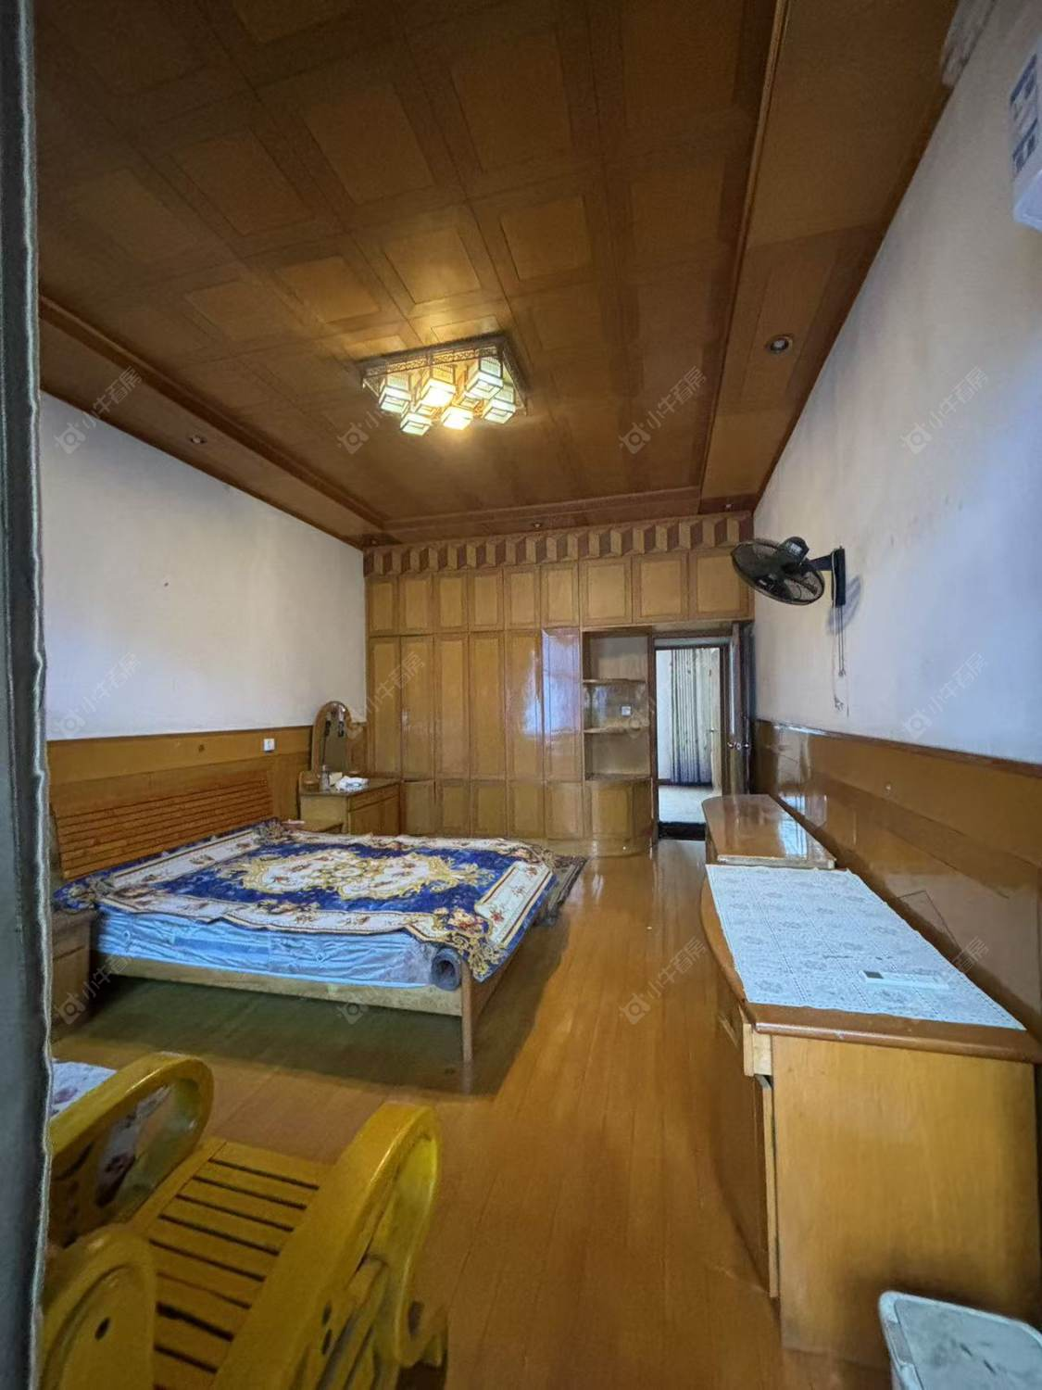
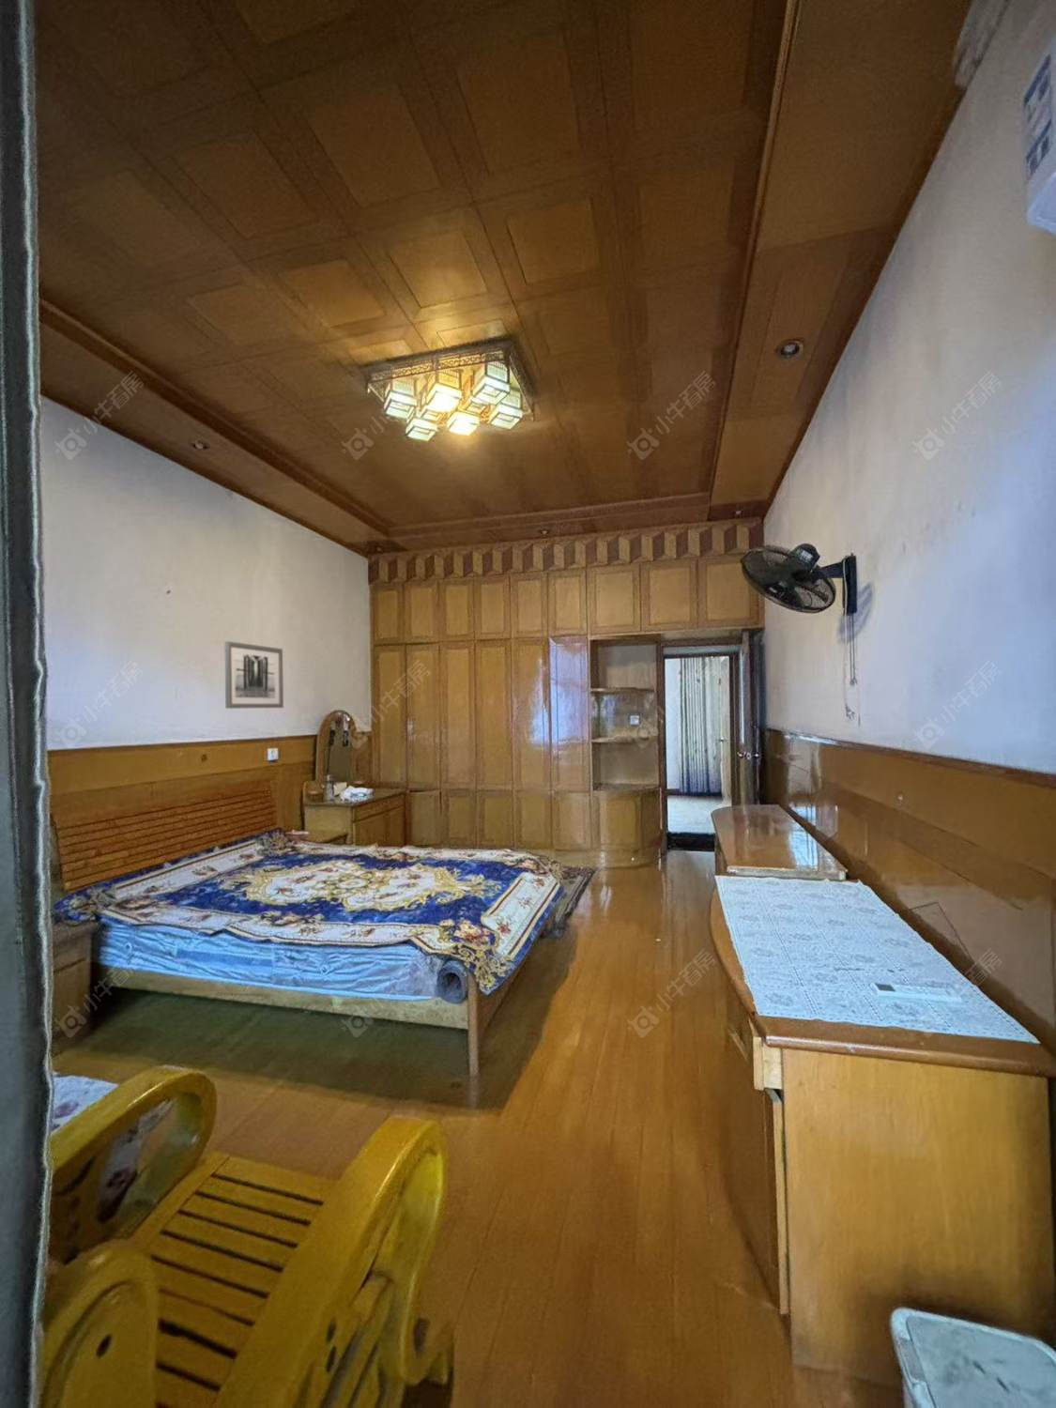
+ wall art [223,640,284,710]
